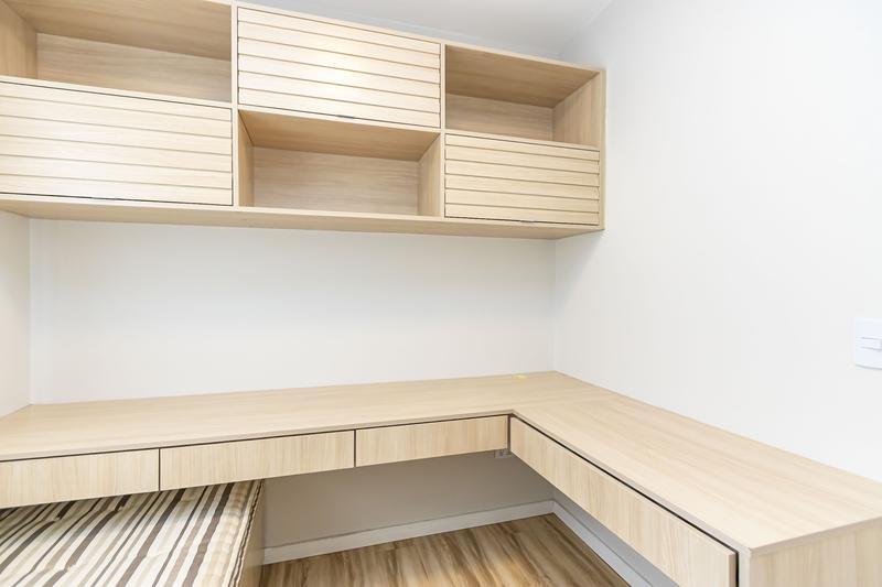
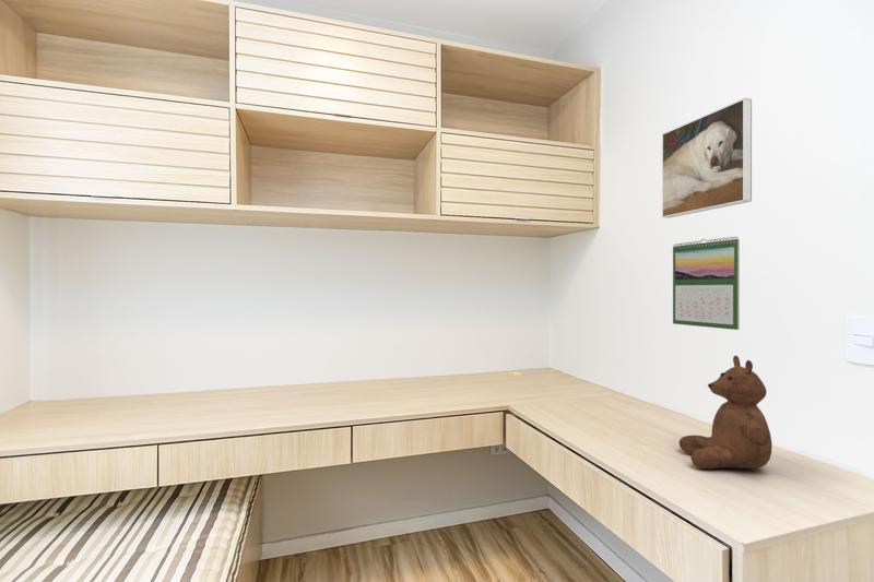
+ teddy bear [678,355,772,470]
+ calendar [672,236,741,331]
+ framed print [661,97,753,219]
